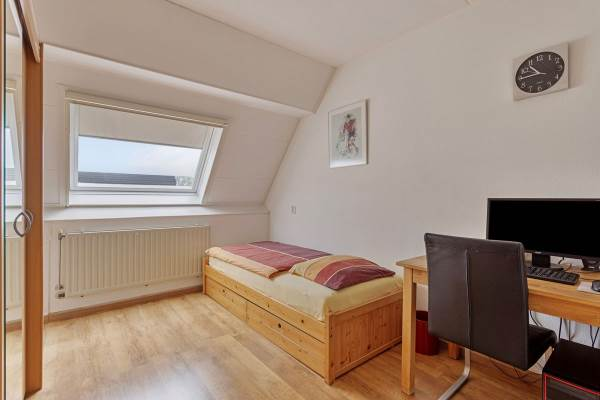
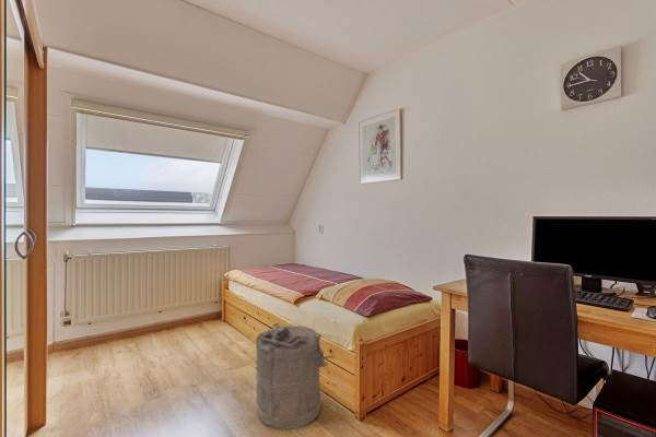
+ laundry hamper [255,322,337,430]
